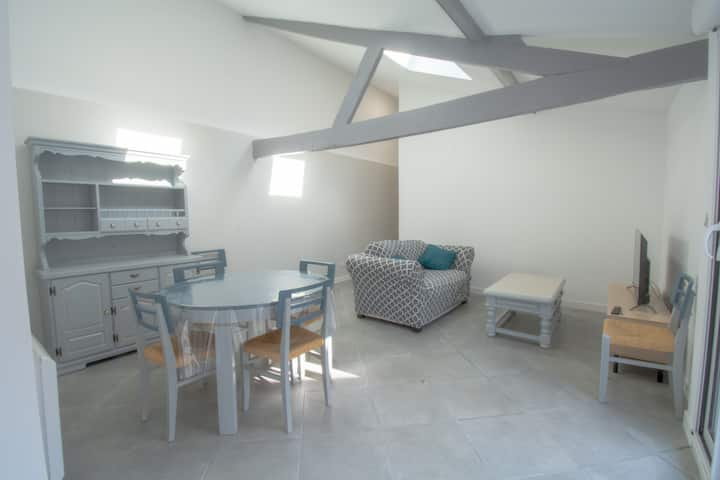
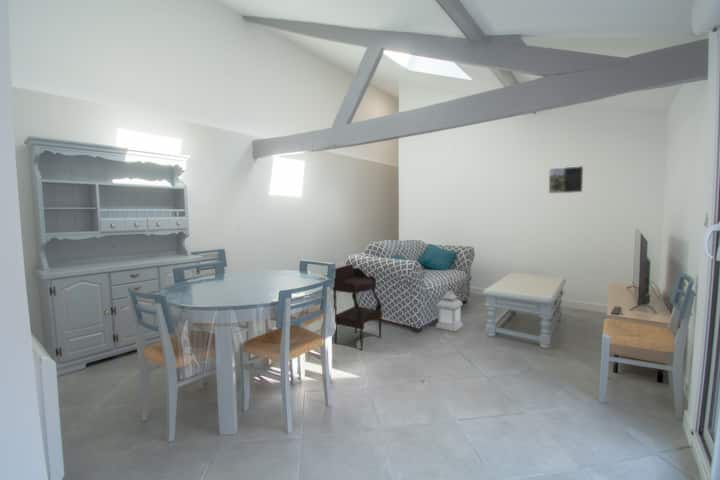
+ lantern [435,286,464,333]
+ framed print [548,165,584,195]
+ side table [332,264,383,351]
